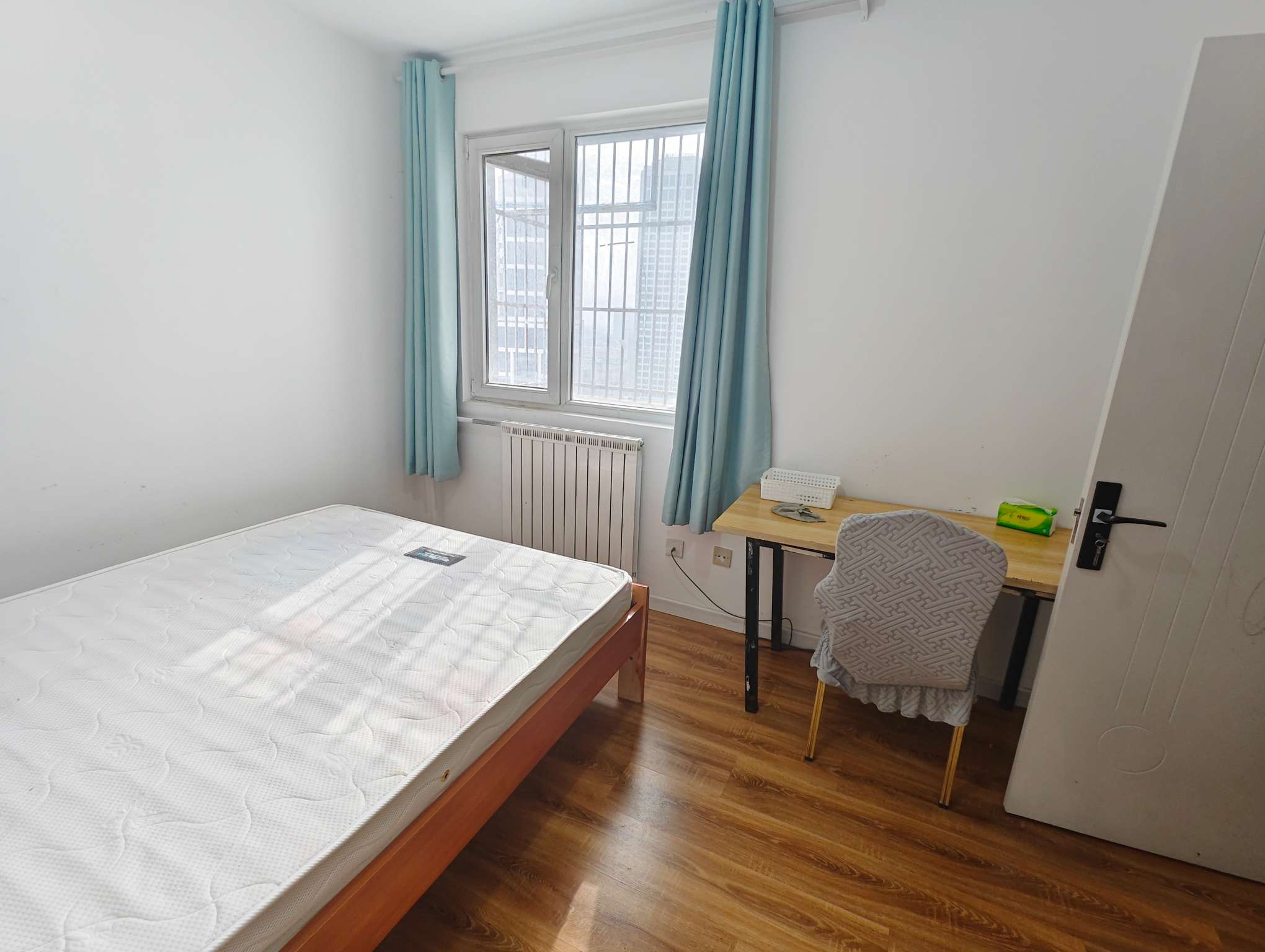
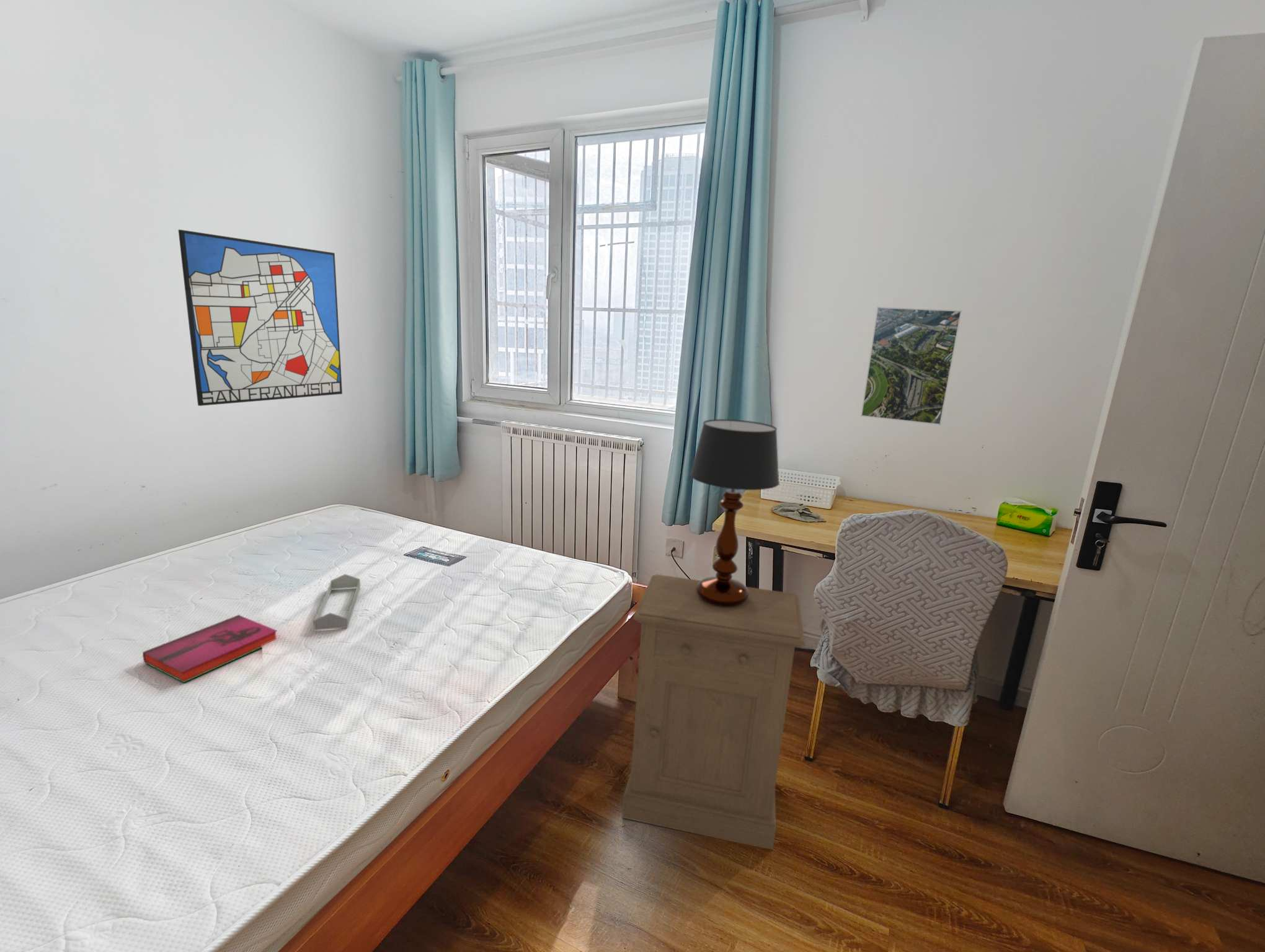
+ wall art [178,229,343,407]
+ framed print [860,306,962,426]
+ cabinet [621,574,806,850]
+ hardback book [142,614,278,683]
+ table lamp [689,419,780,607]
+ tray [313,573,361,631]
